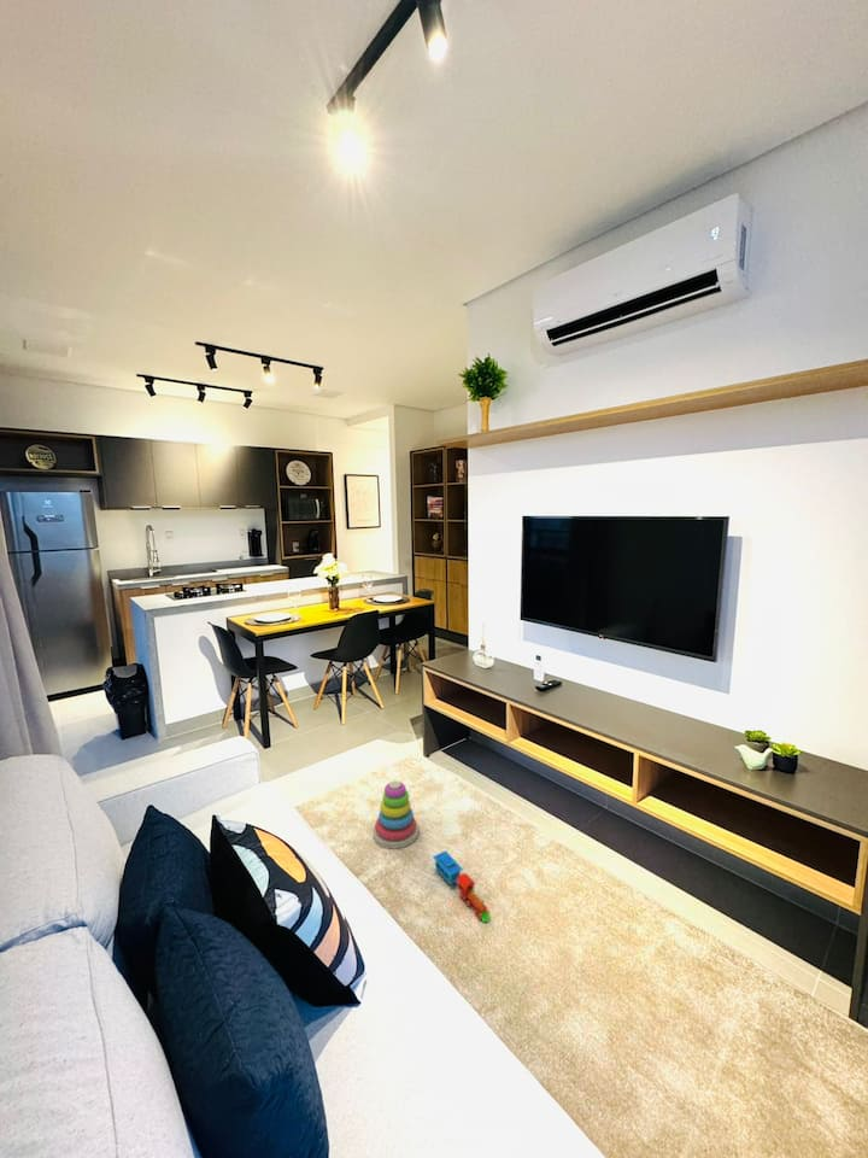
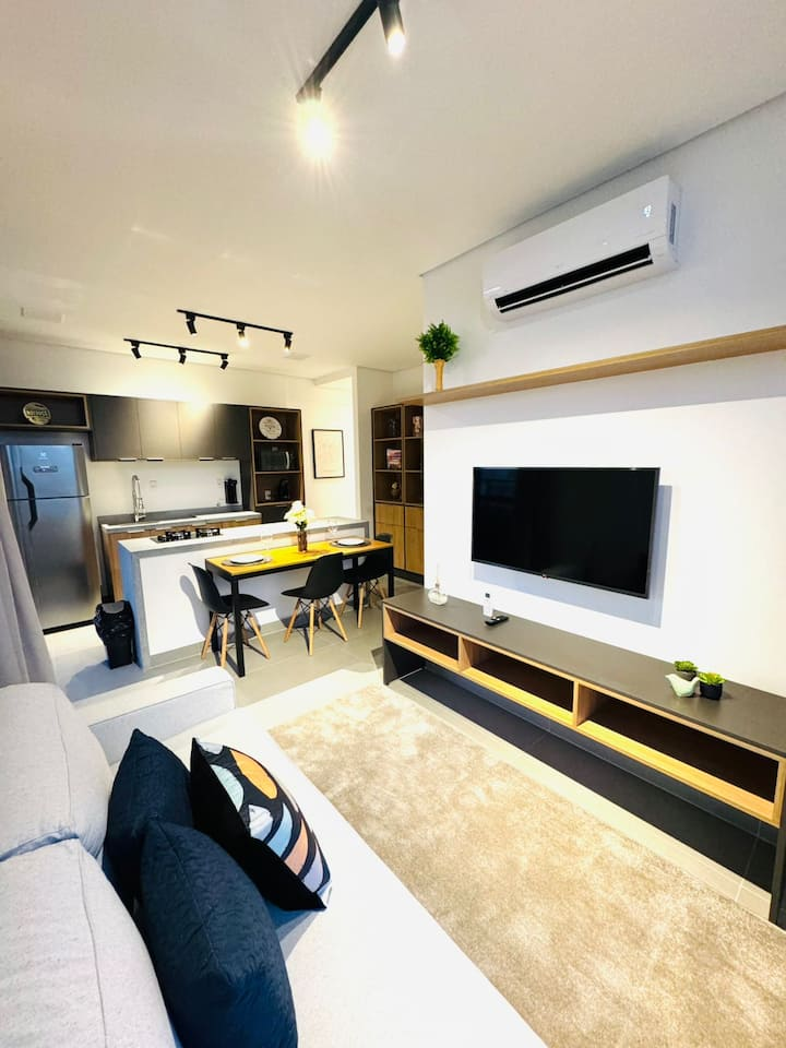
- stacking toy [371,779,420,850]
- toy train [432,849,492,924]
